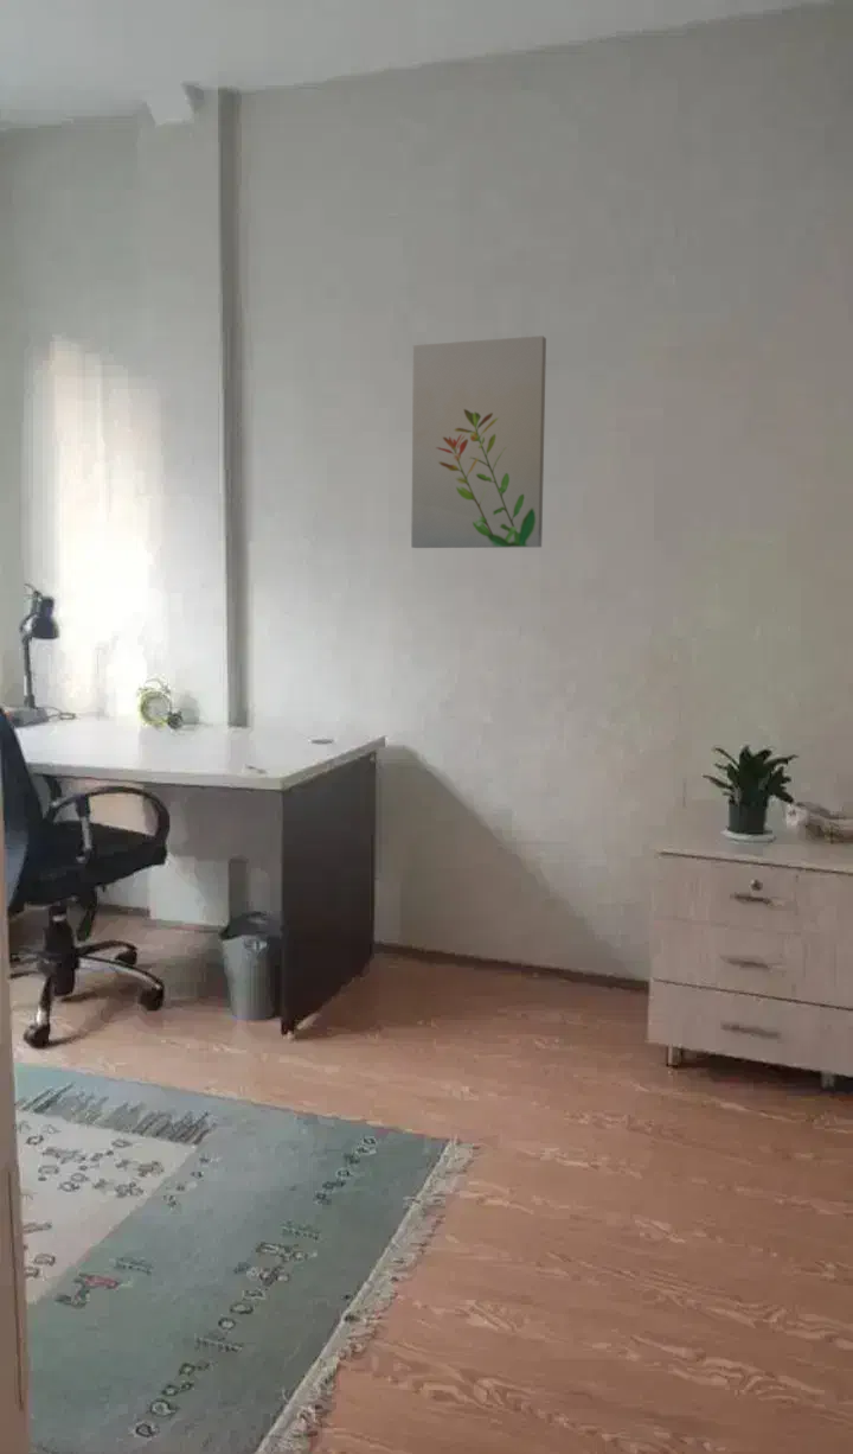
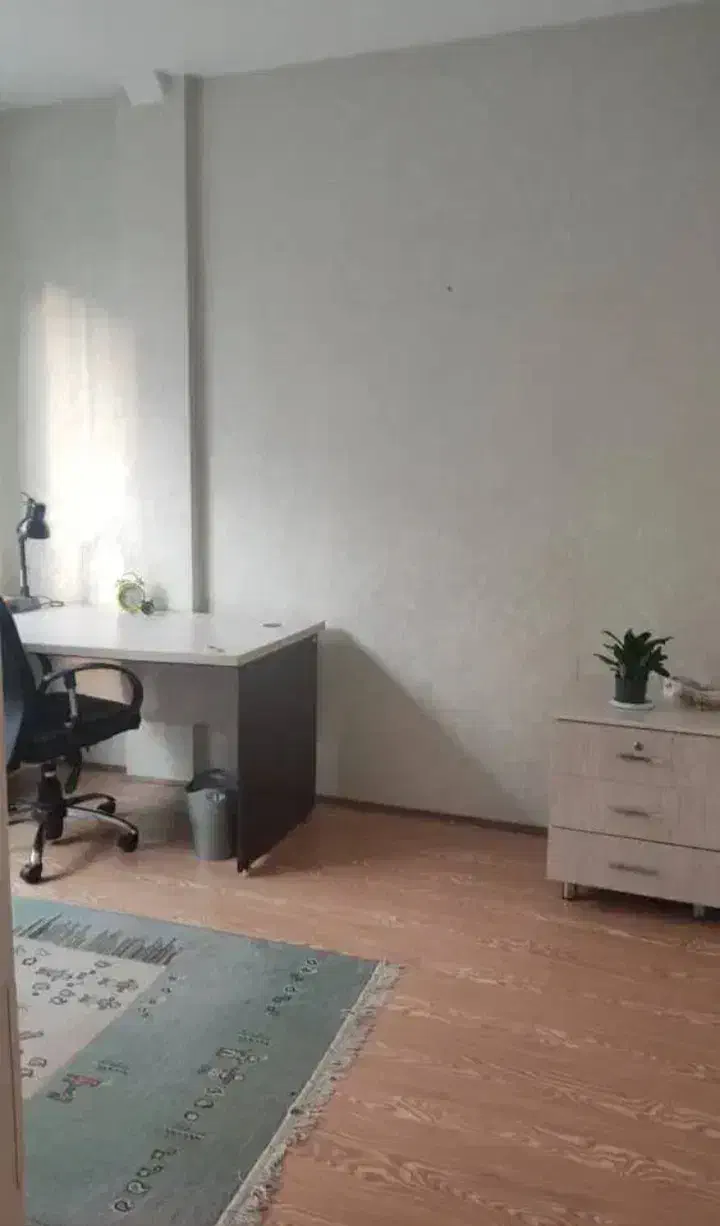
- wall art [410,334,547,549]
